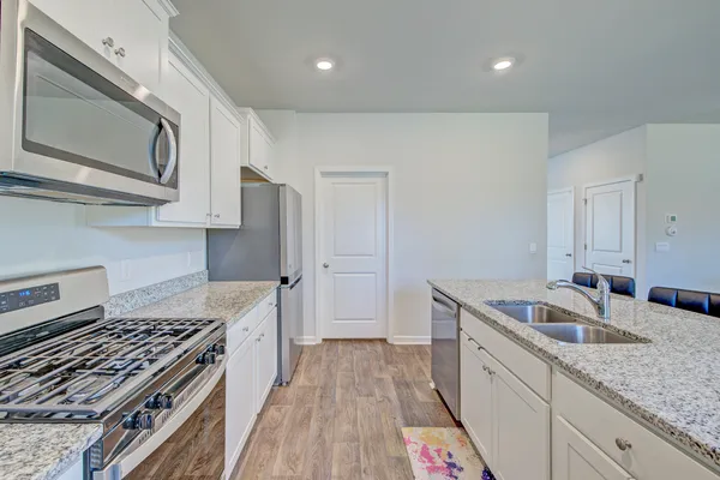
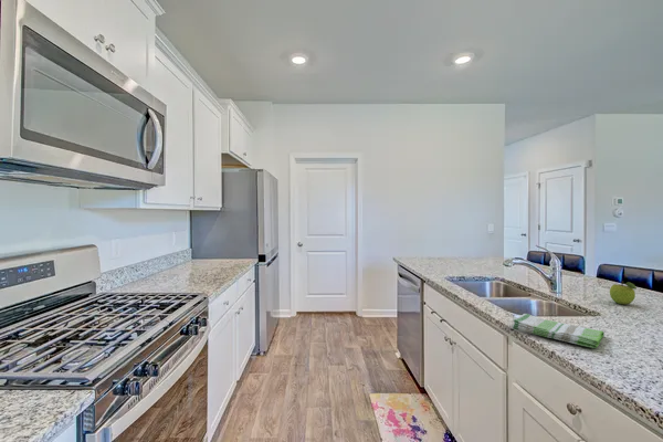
+ fruit [609,281,638,306]
+ dish towel [512,313,606,349]
